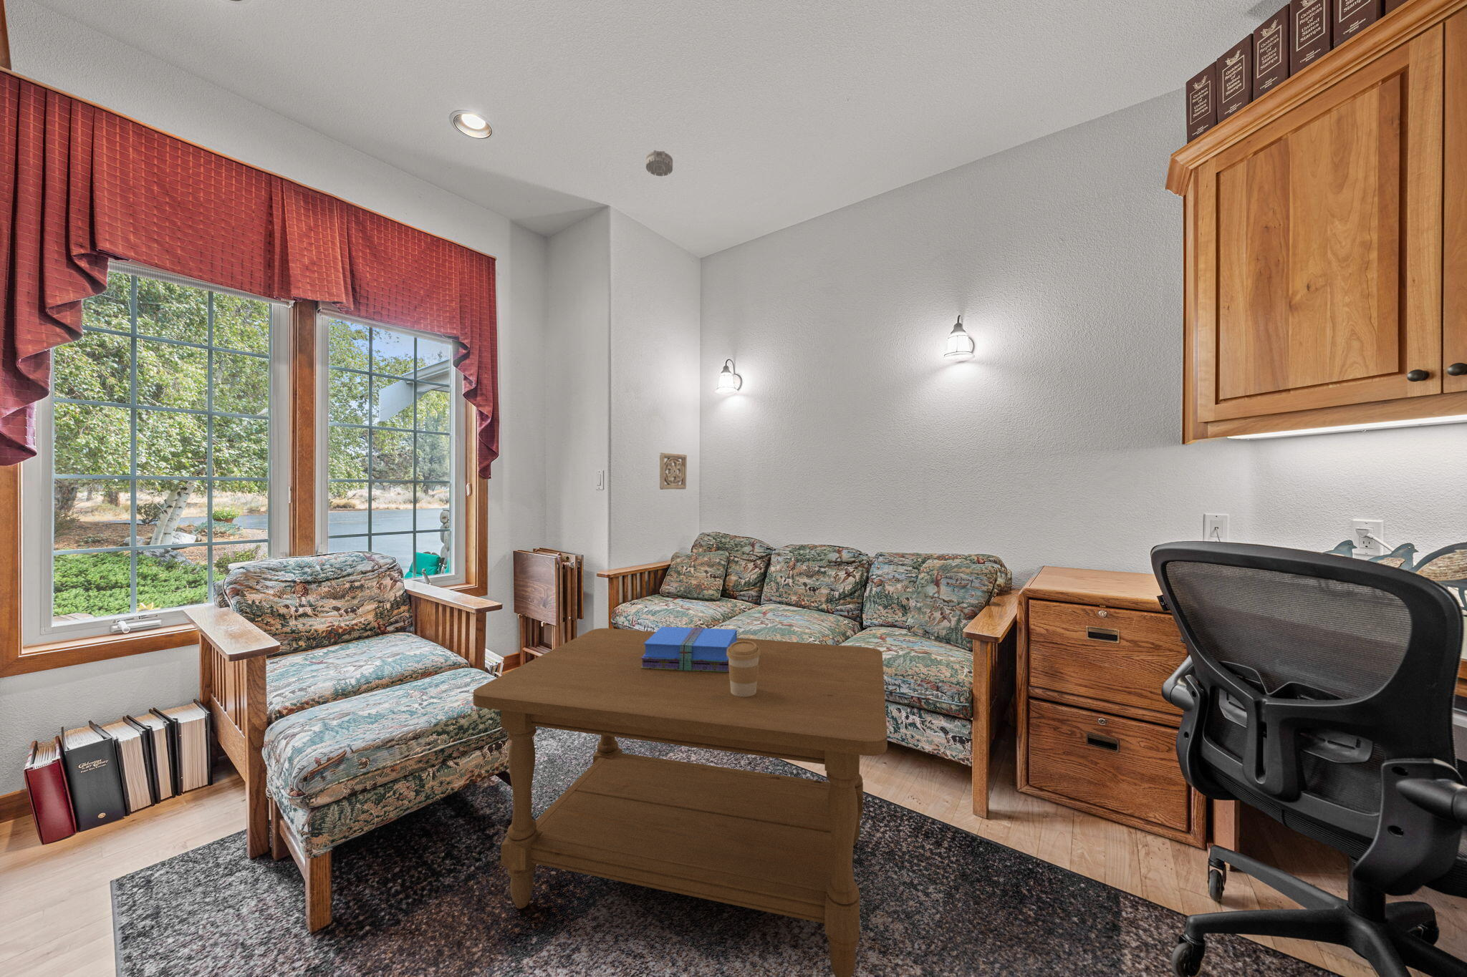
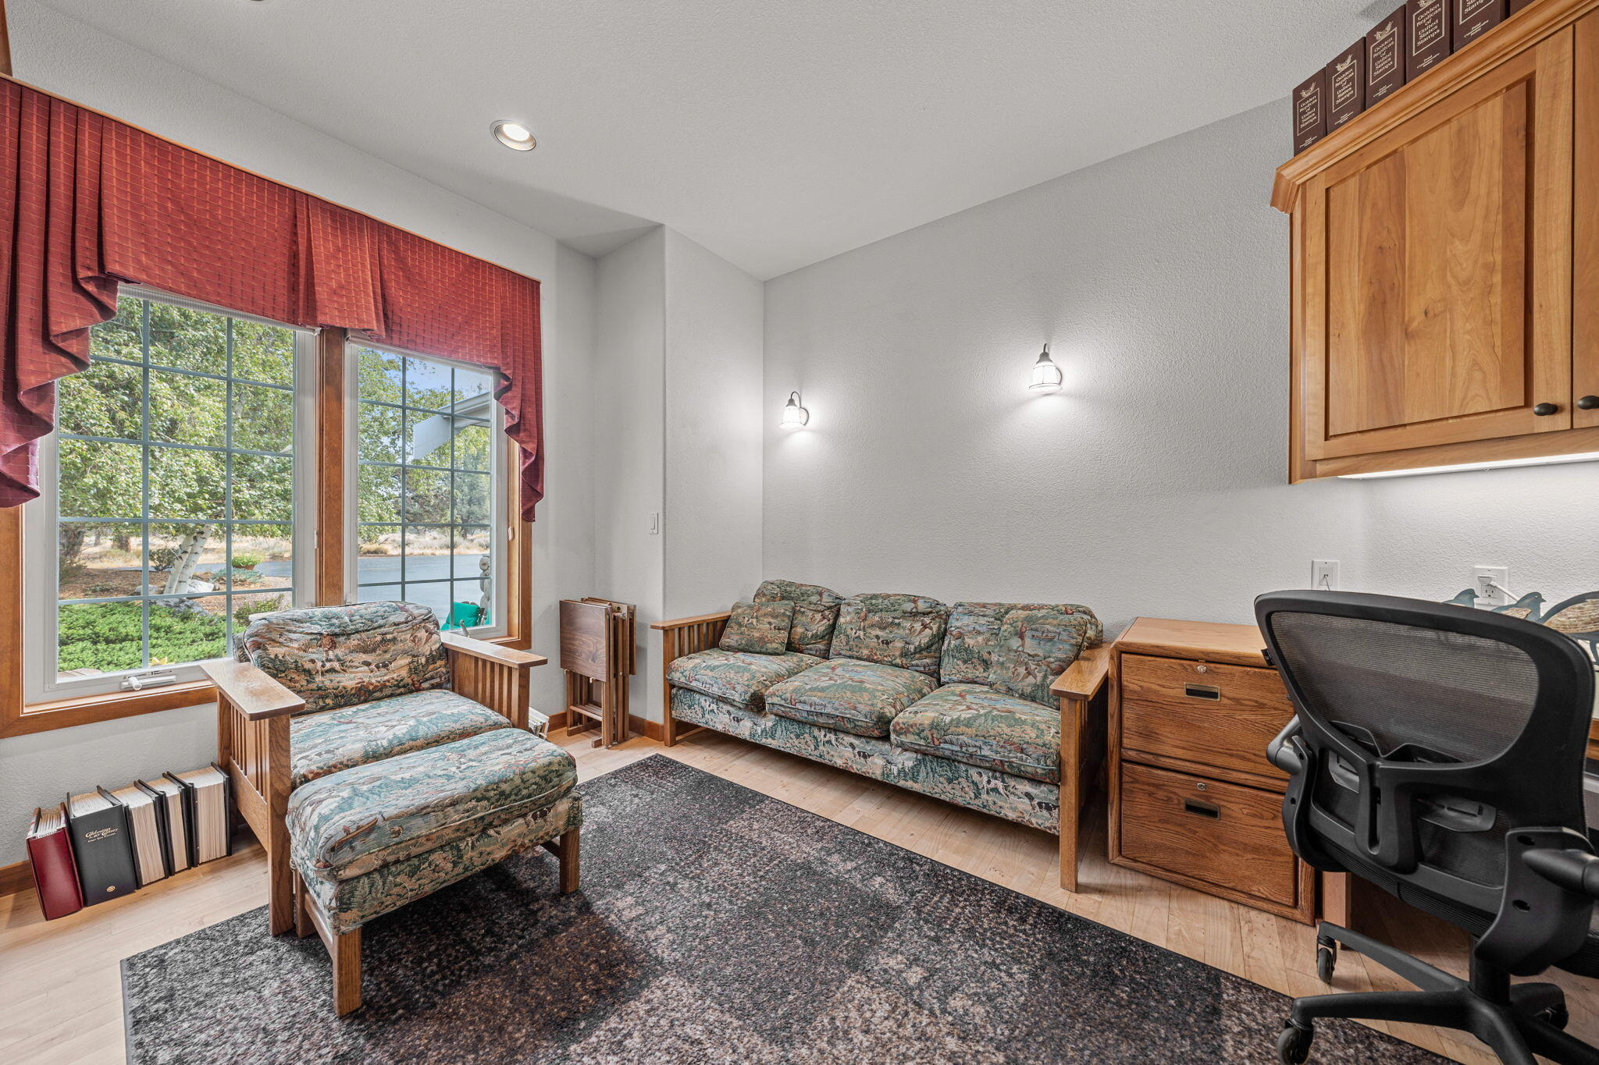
- coffee table [472,628,888,977]
- wall ornament [659,453,687,491]
- smoke detector [646,149,673,177]
- books [640,626,737,672]
- coffee cup [726,640,760,697]
